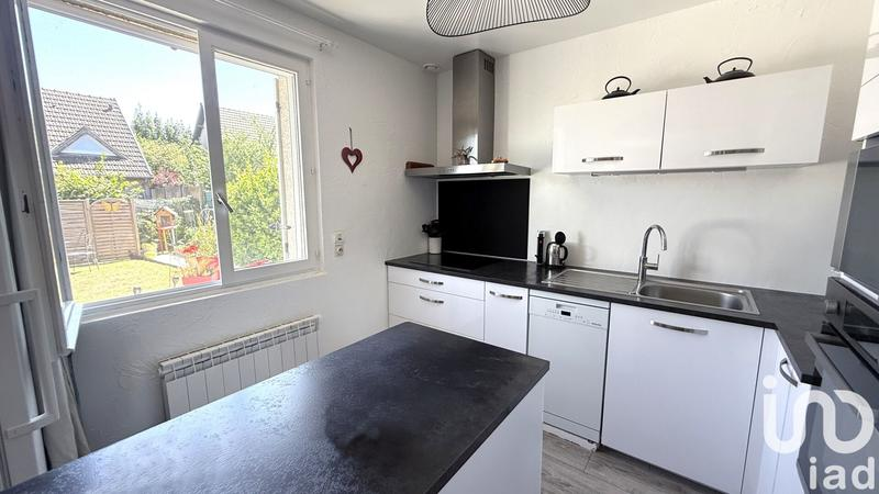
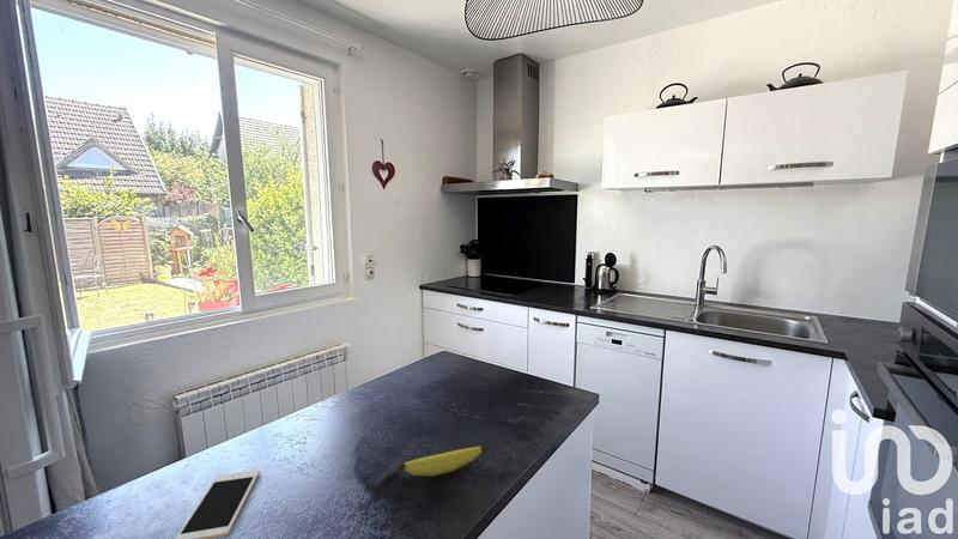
+ banana [396,443,487,477]
+ cell phone [174,468,261,539]
